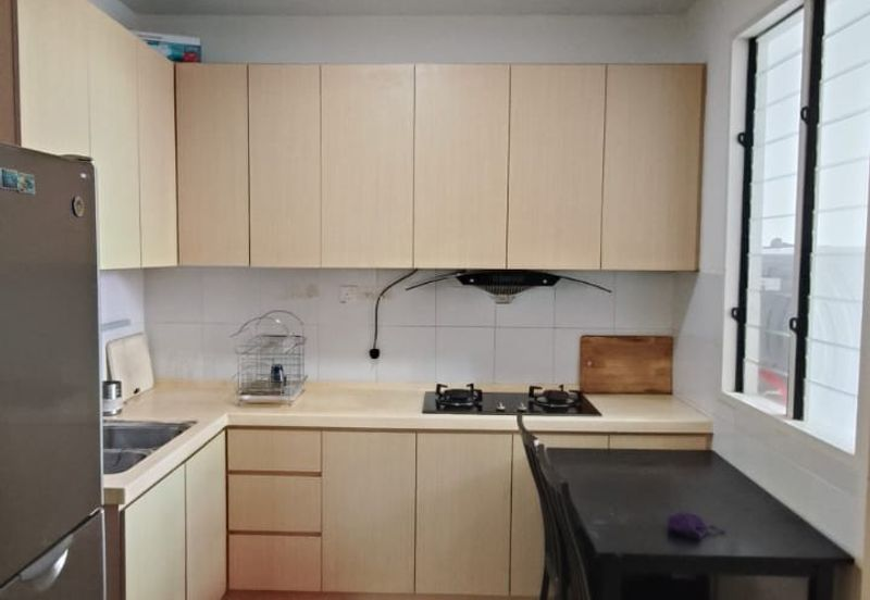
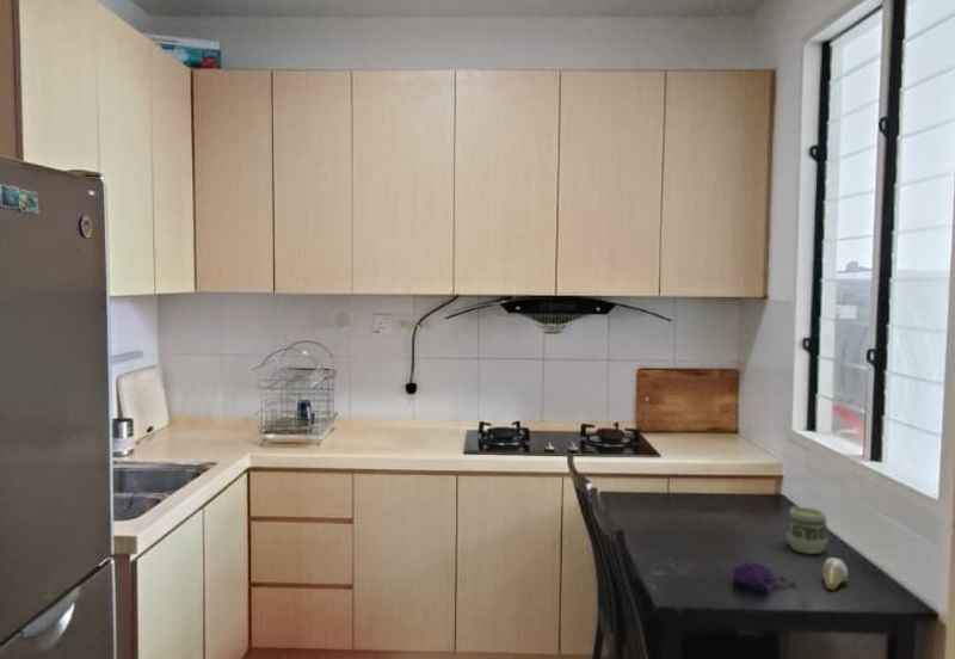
+ tooth [821,556,849,591]
+ cup [785,506,828,555]
